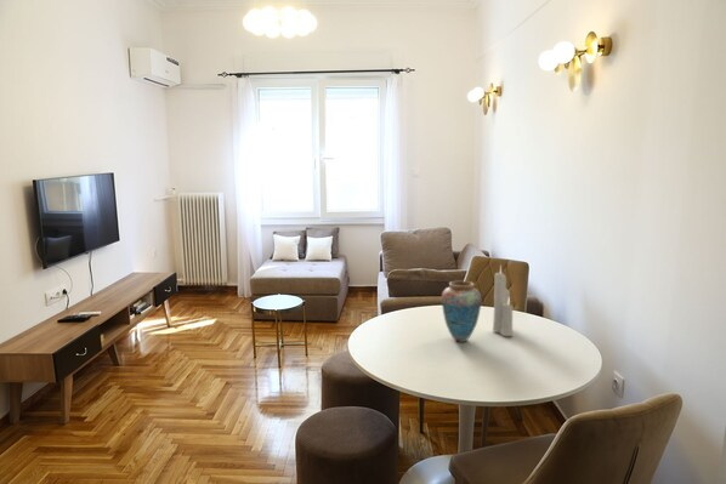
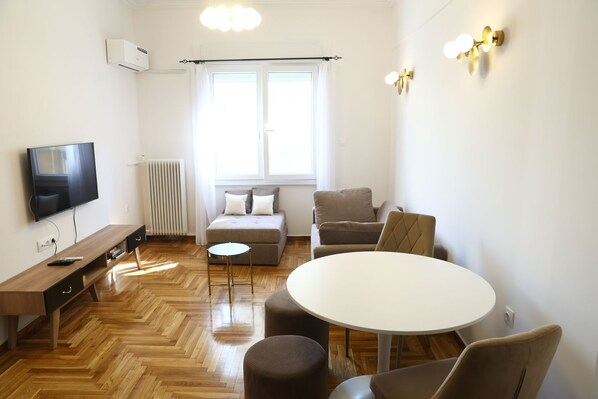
- candle [492,264,515,337]
- vase [441,280,483,343]
